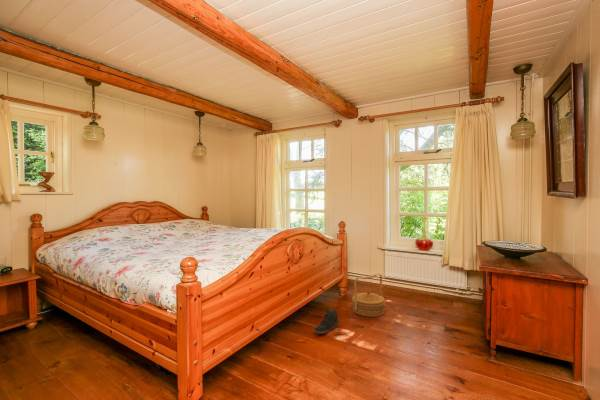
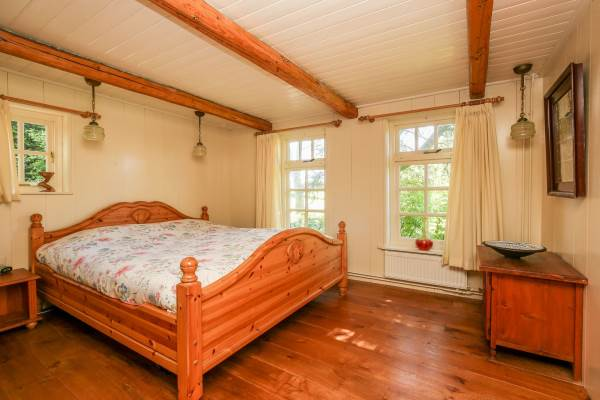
- basket [351,273,386,318]
- sneaker [313,307,340,335]
